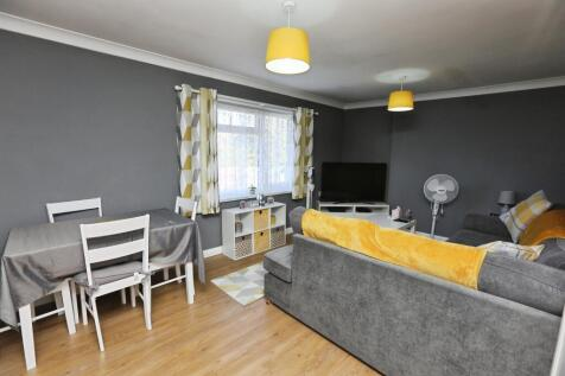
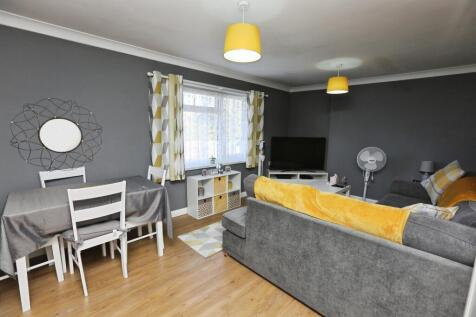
+ home mirror [9,97,103,173]
